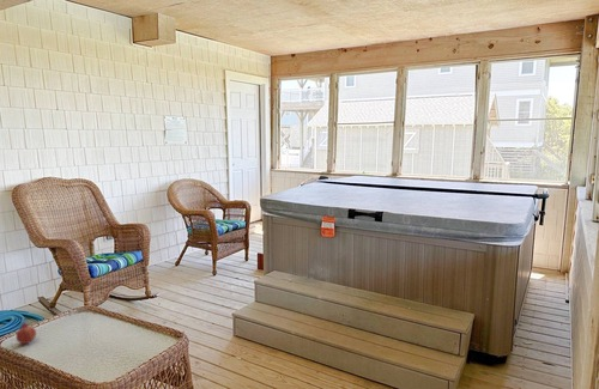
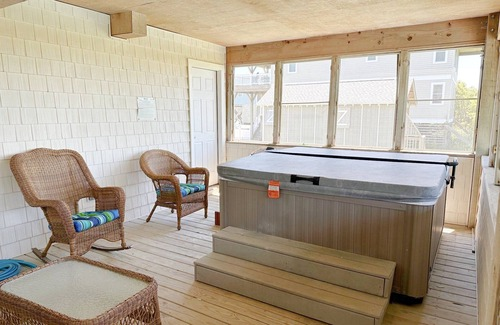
- fruit [14,322,37,345]
